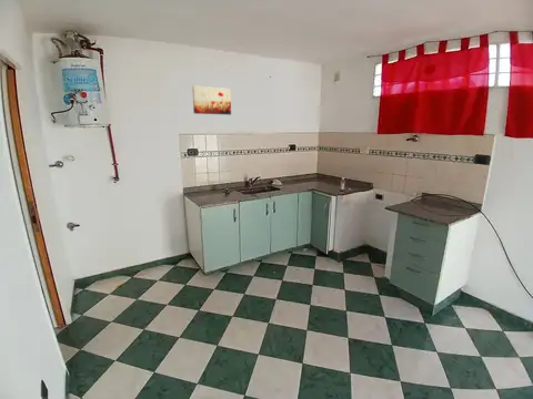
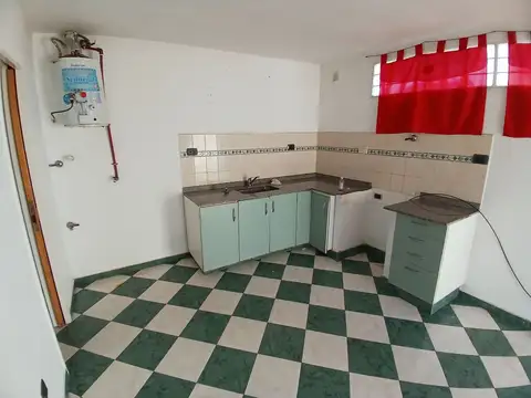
- wall art [191,84,232,115]
